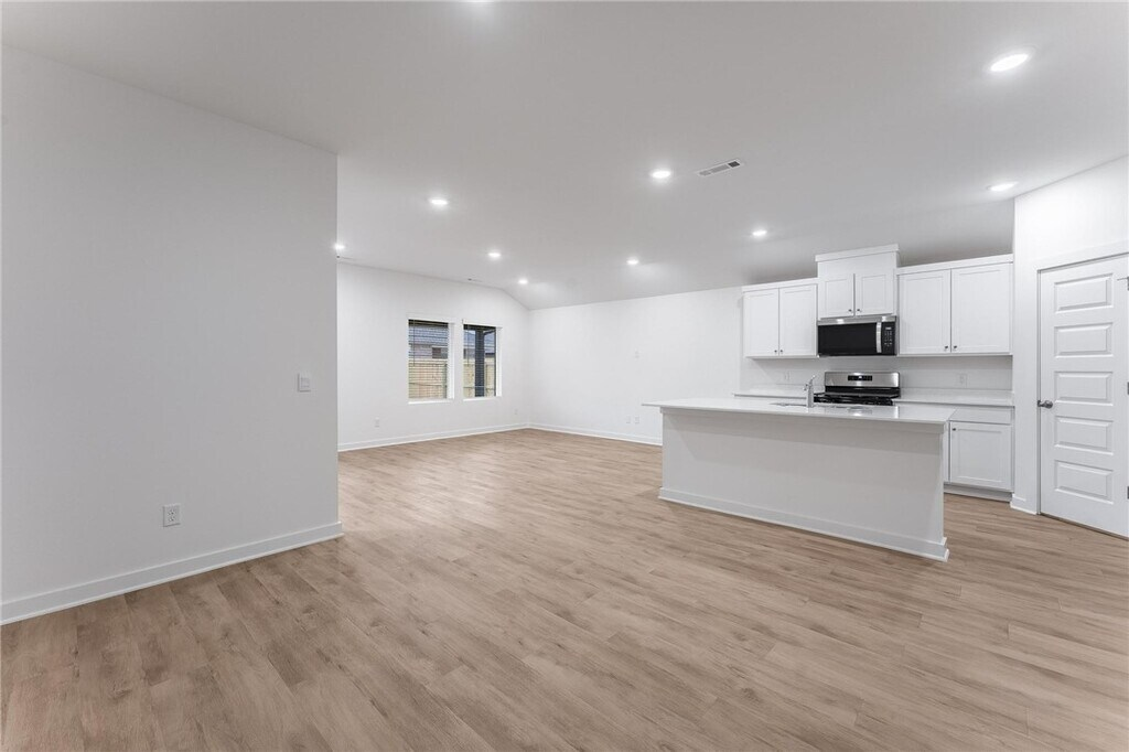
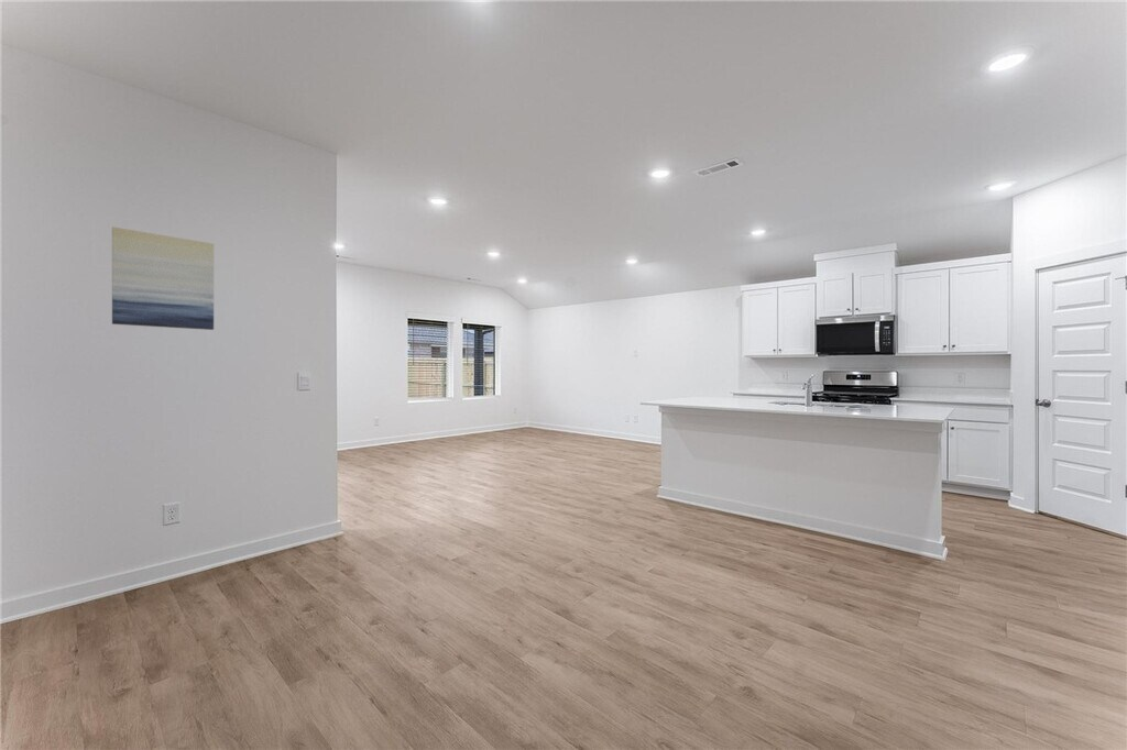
+ wall art [111,225,215,331]
